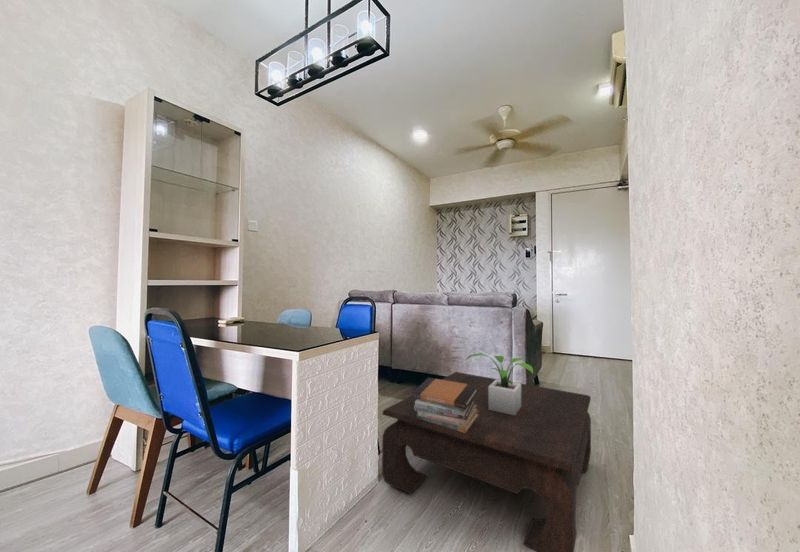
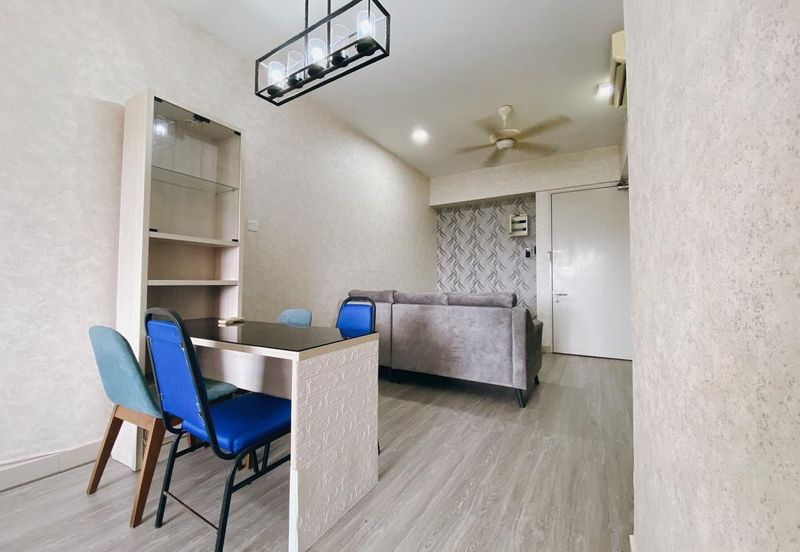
- coffee table [381,371,592,552]
- potted plant [464,352,534,416]
- book stack [412,376,478,433]
